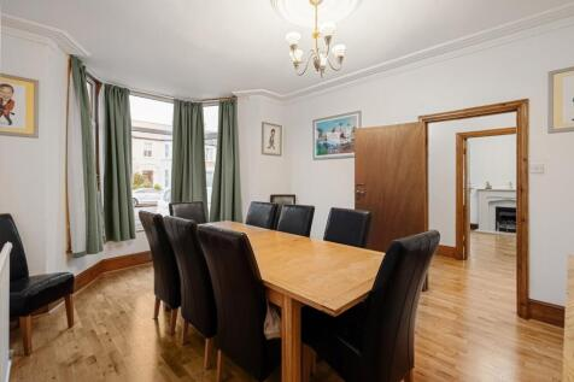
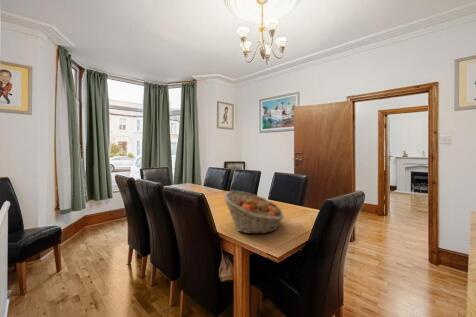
+ fruit basket [222,190,285,235]
